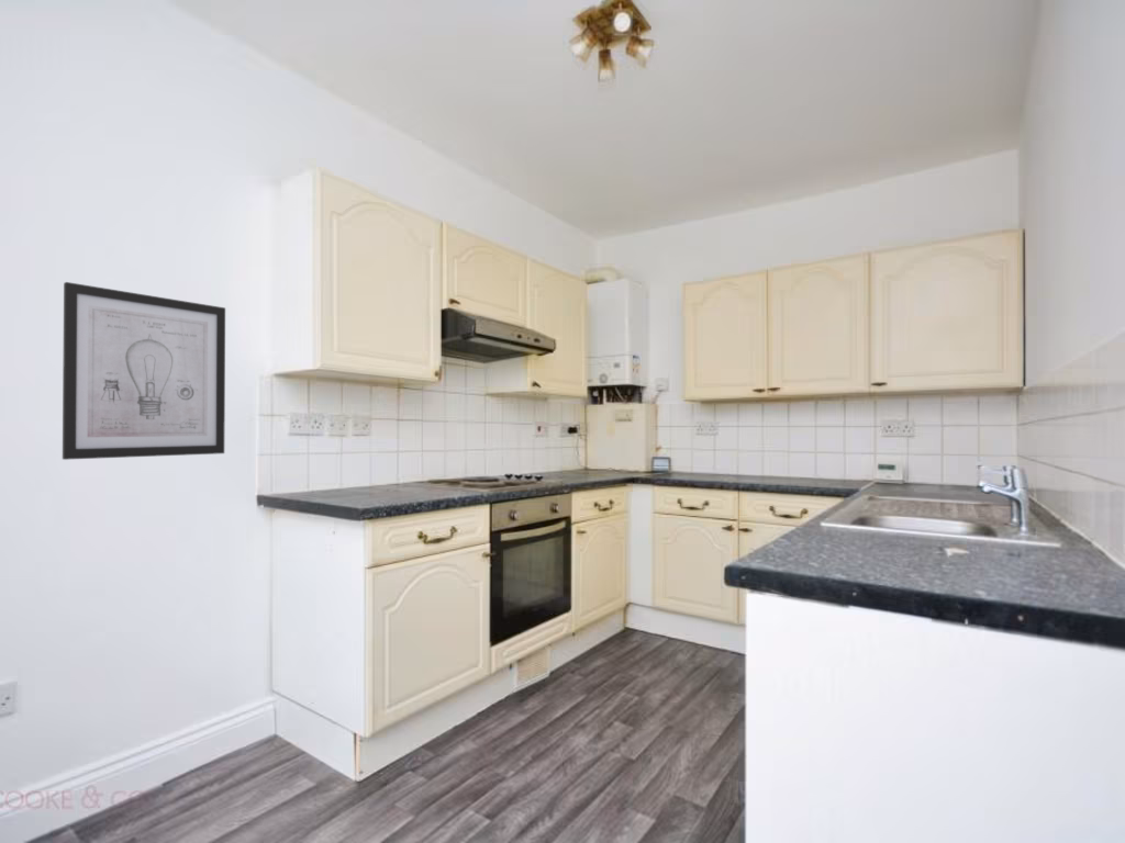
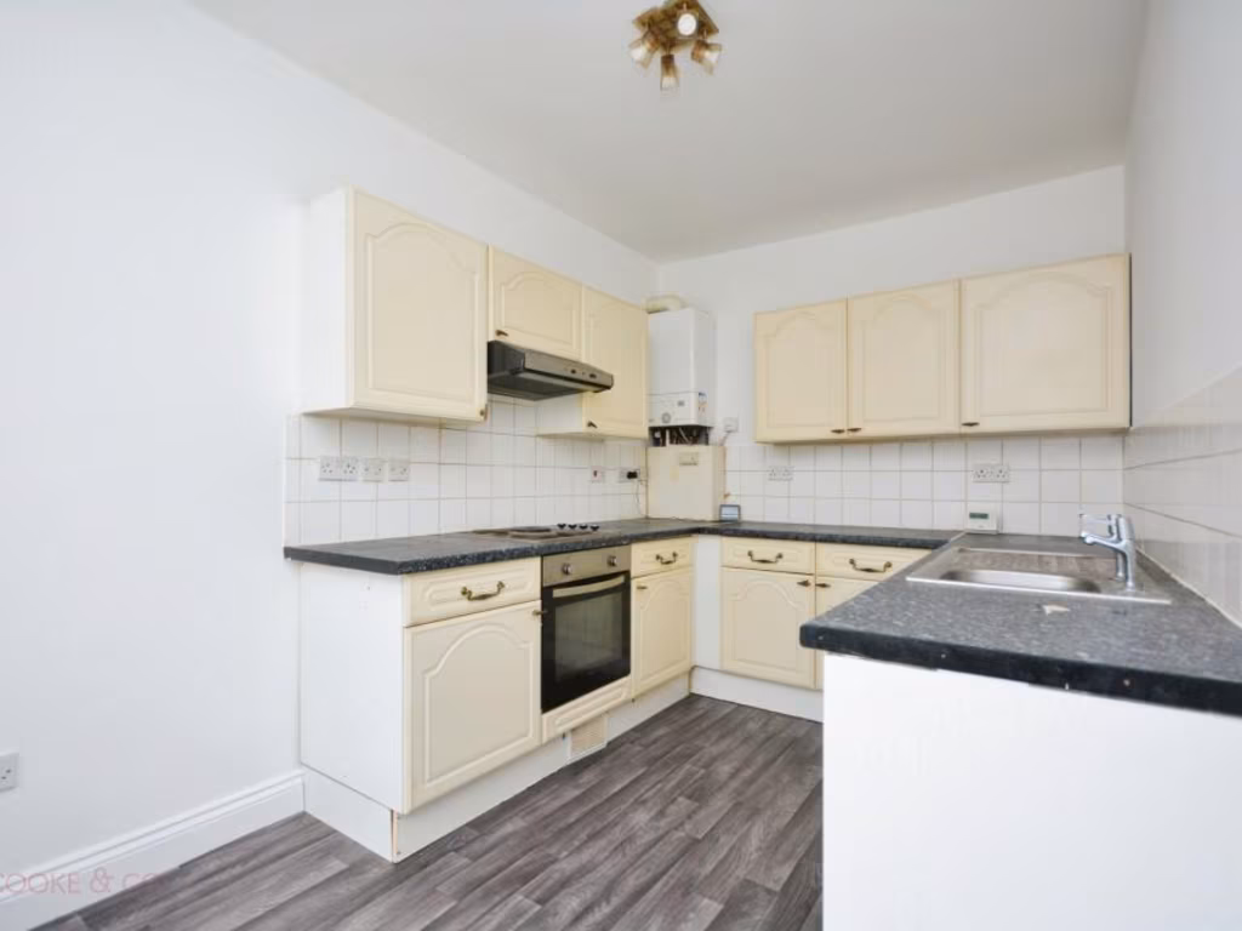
- wall art [62,281,226,461]
